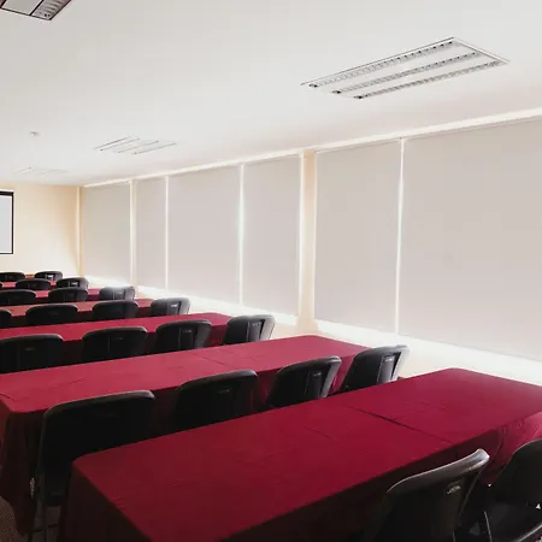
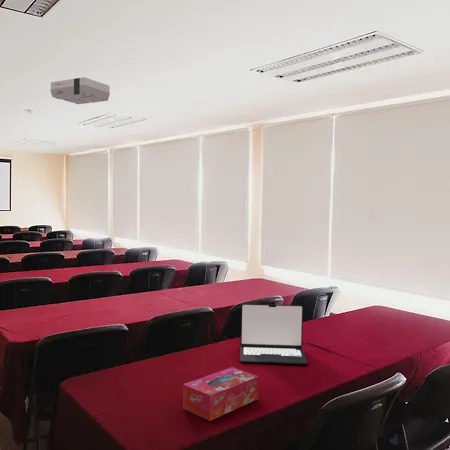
+ laptop [239,303,309,365]
+ tissue box [182,366,259,422]
+ projector [50,76,111,105]
